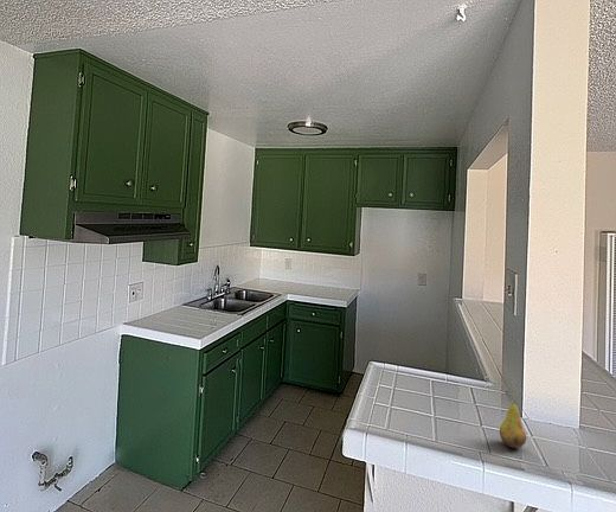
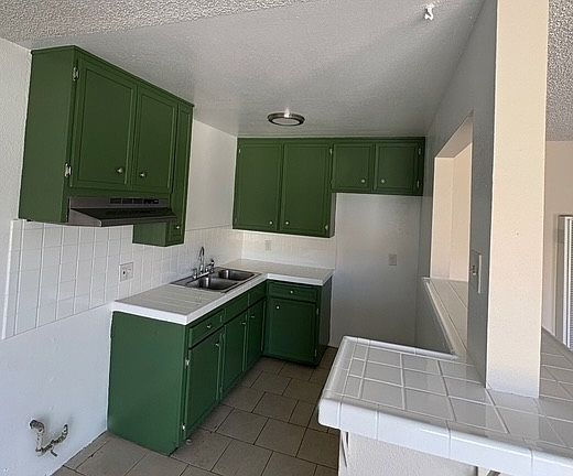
- fruit [499,390,527,449]
